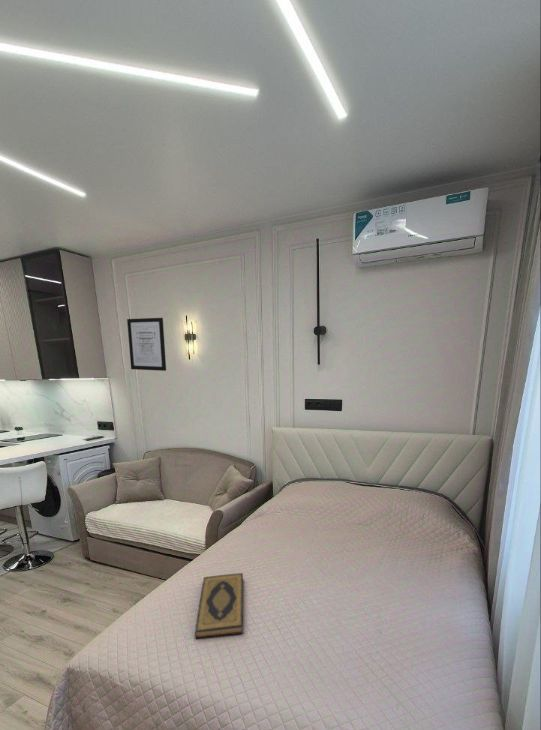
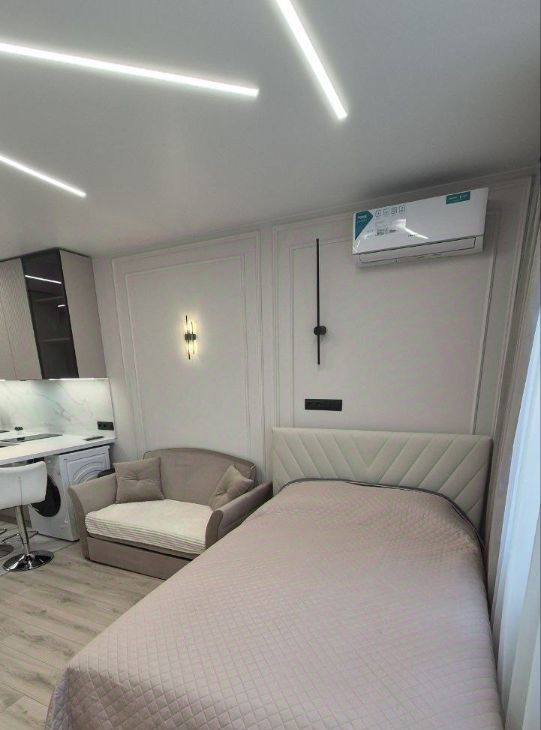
- wall art [126,317,167,372]
- hardback book [194,572,244,639]
